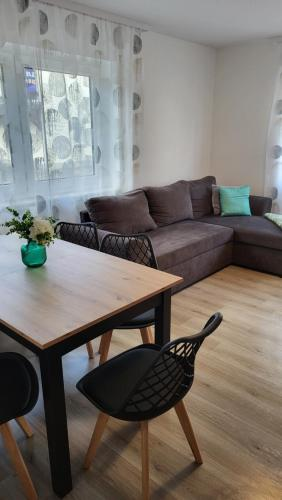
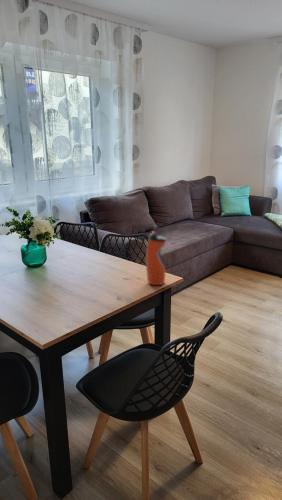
+ water bottle [145,230,167,286]
